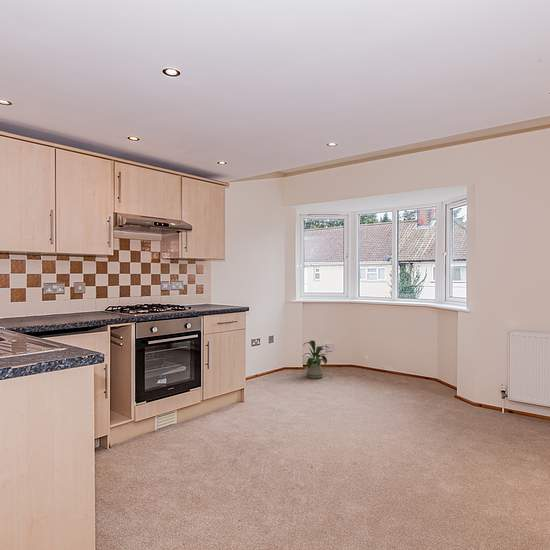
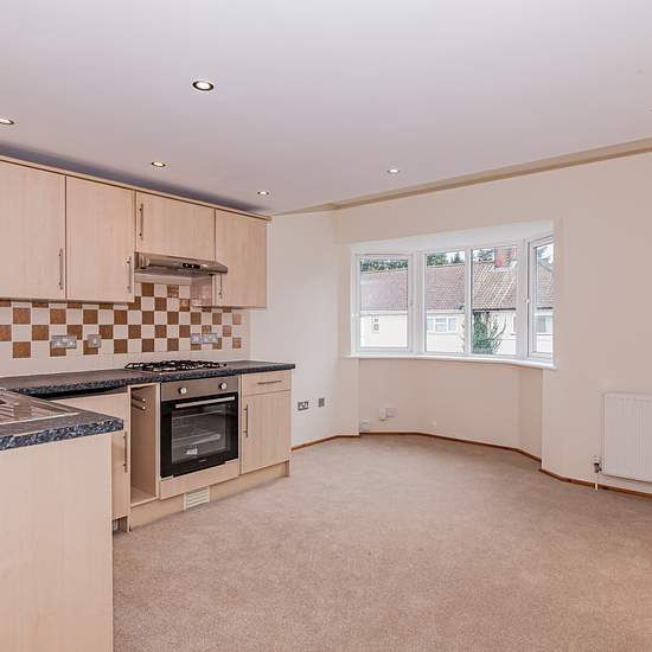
- house plant [302,340,331,380]
